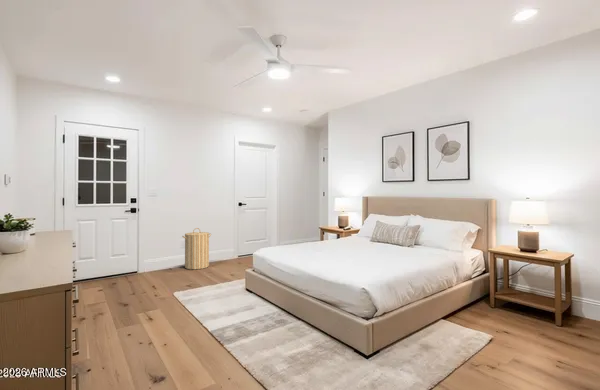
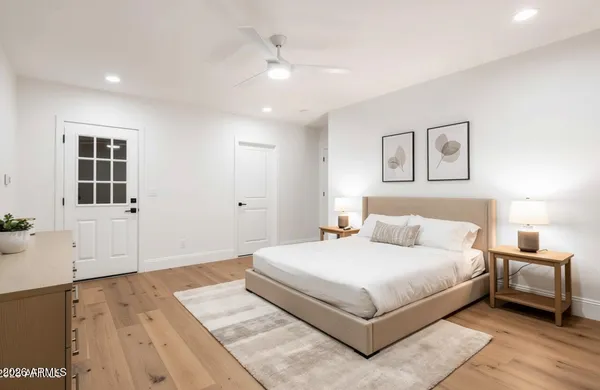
- laundry hamper [181,227,212,270]
